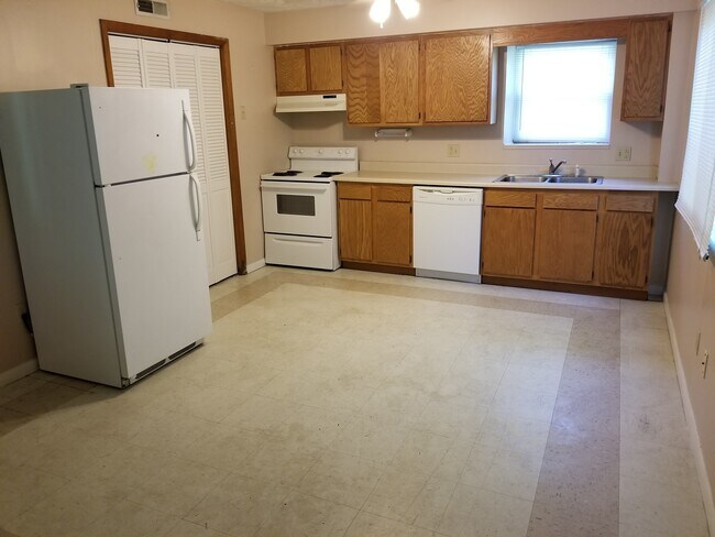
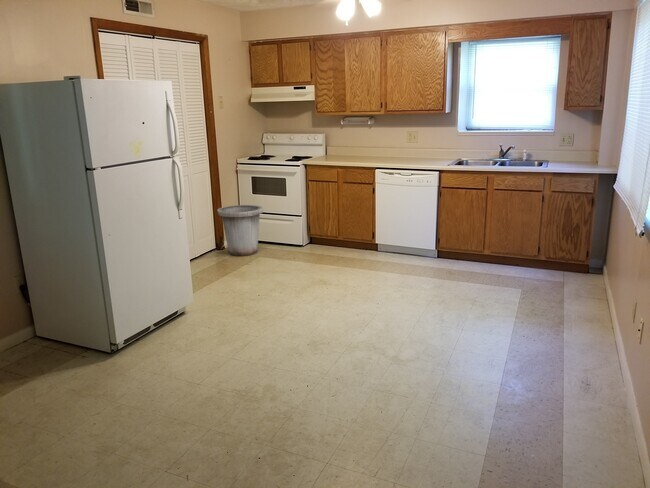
+ trash can [217,204,264,257]
